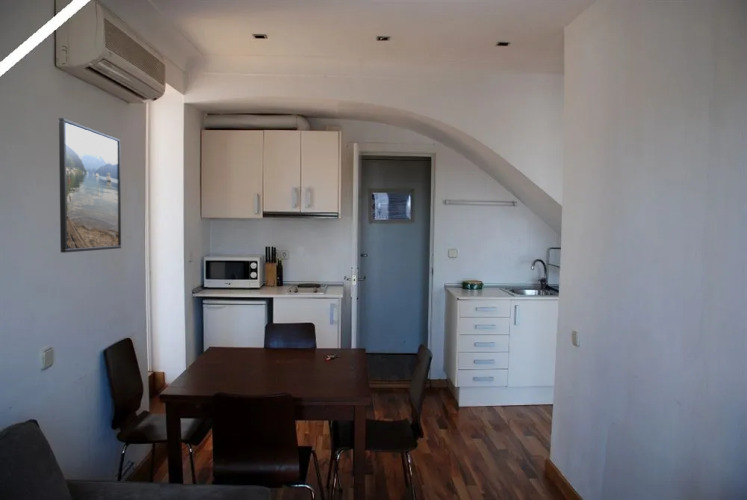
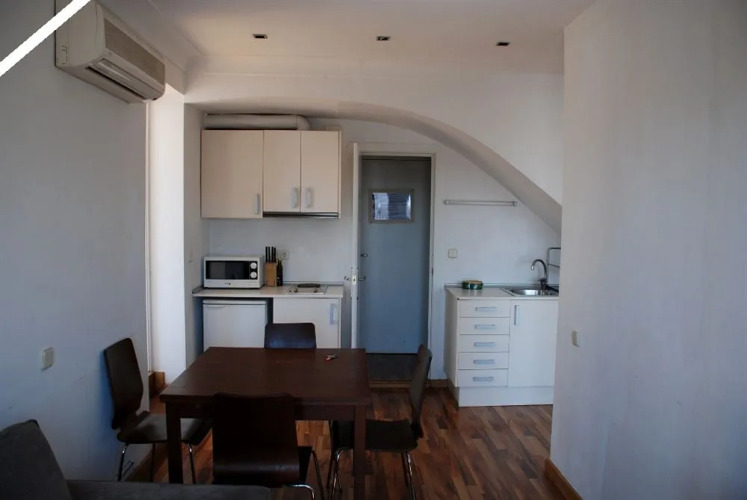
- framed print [58,117,122,254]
